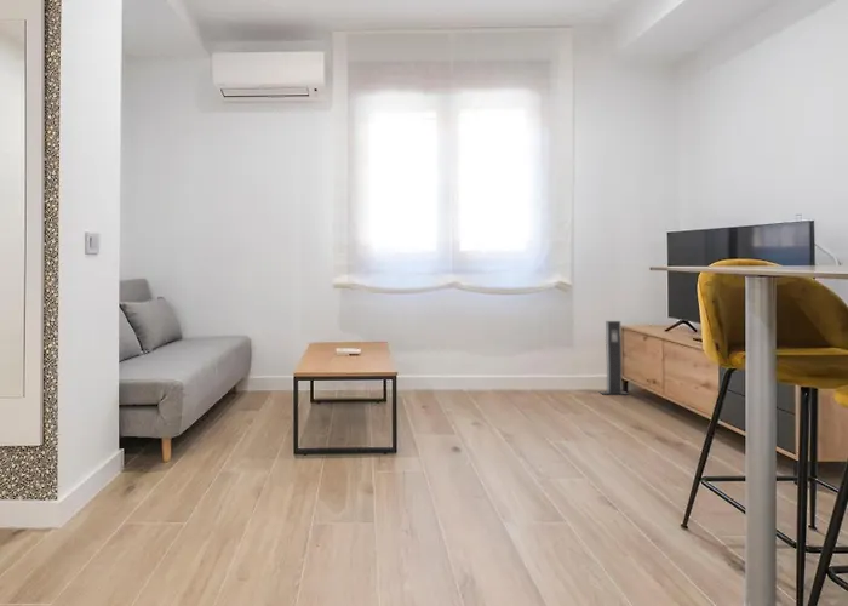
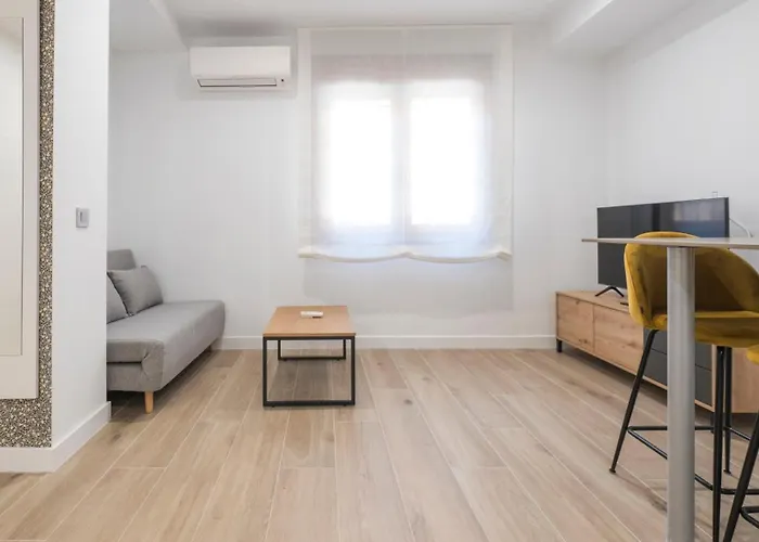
- speaker [597,320,630,395]
